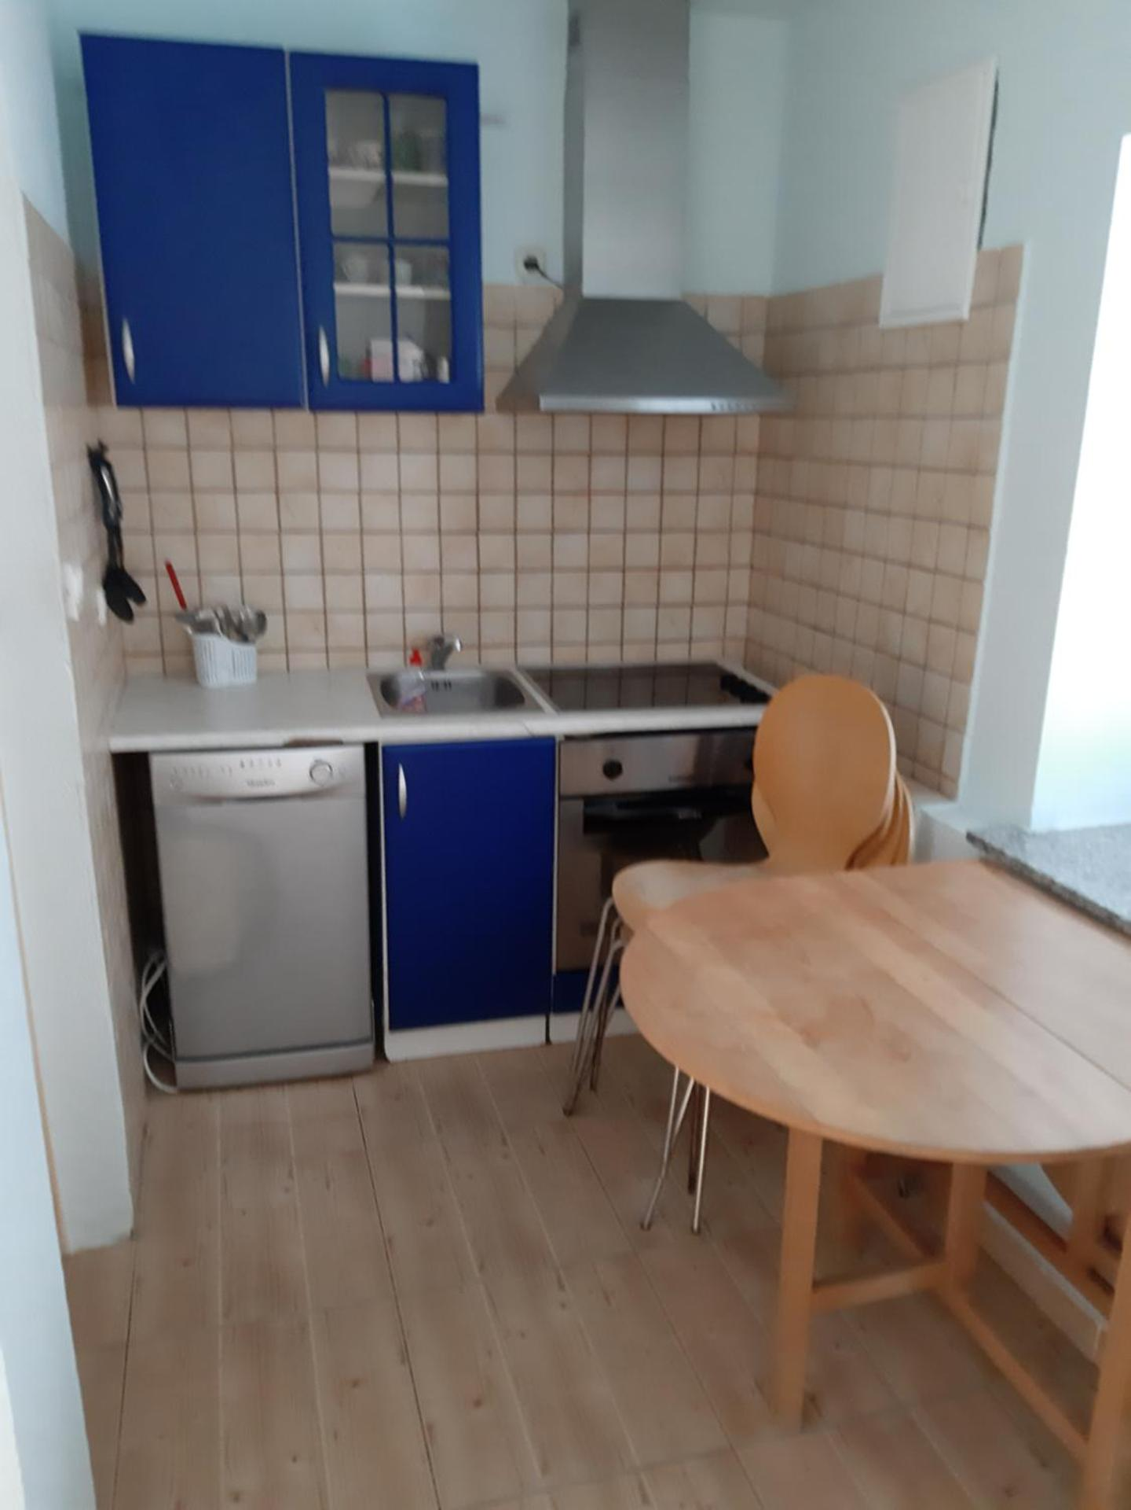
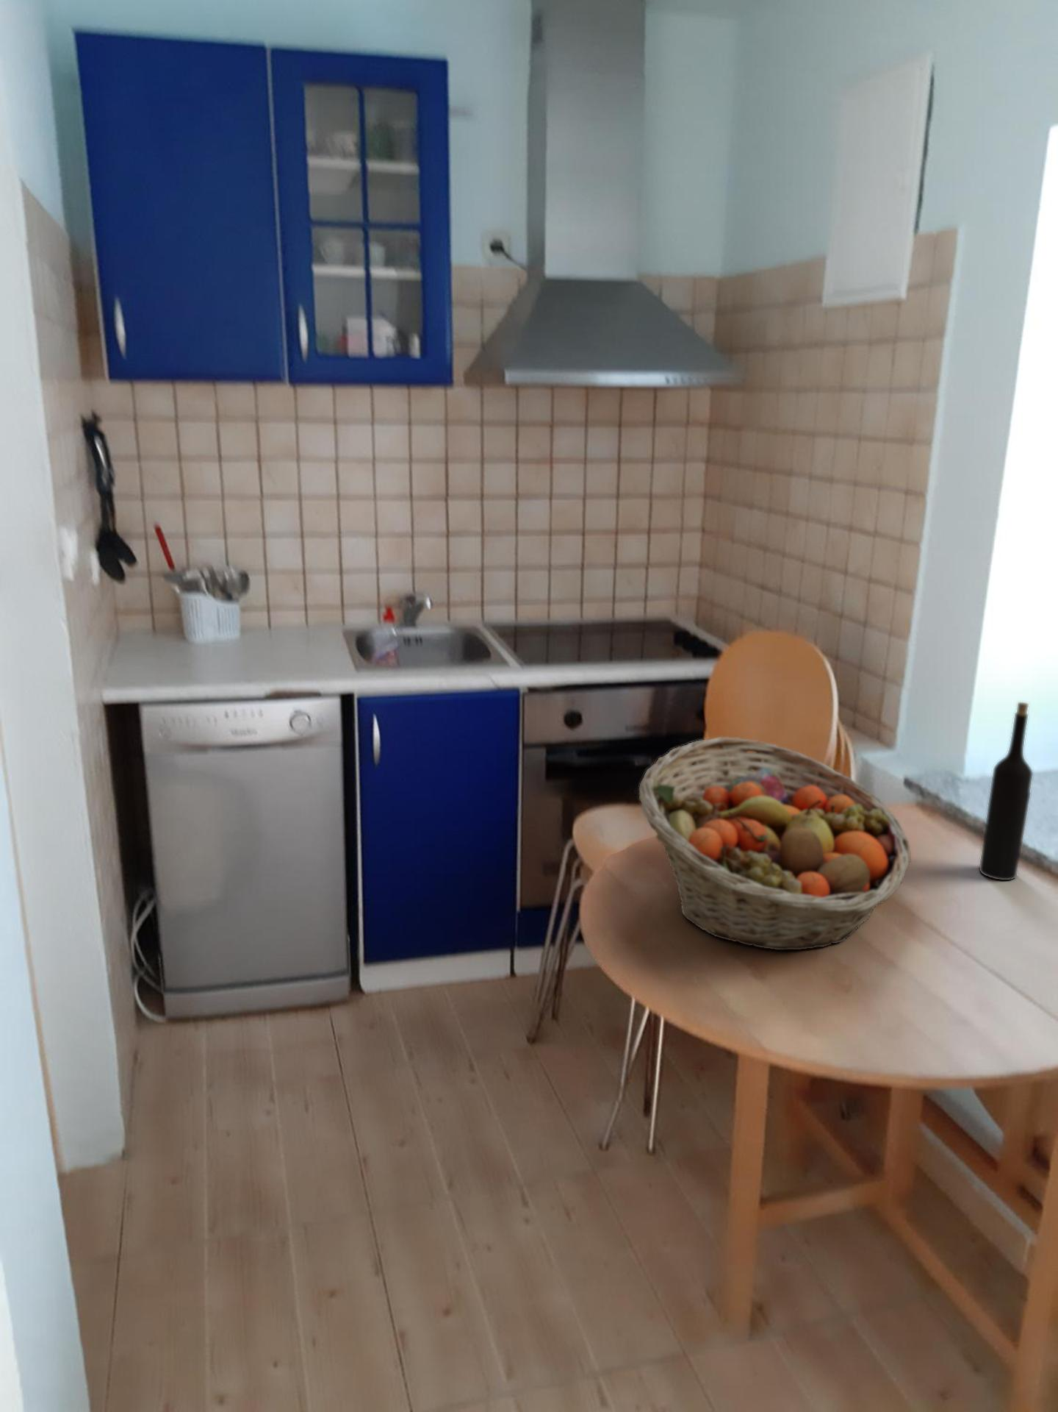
+ fruit basket [639,737,911,951]
+ wine bottle [979,702,1034,881]
